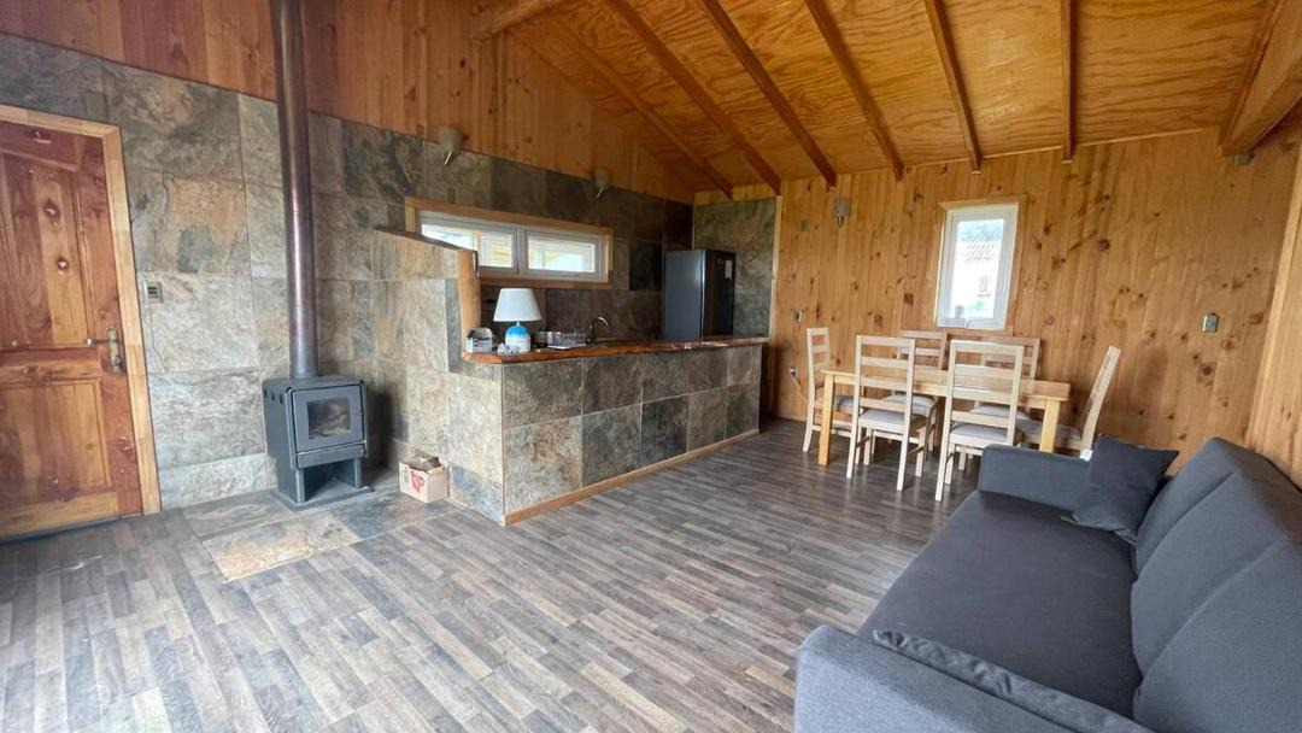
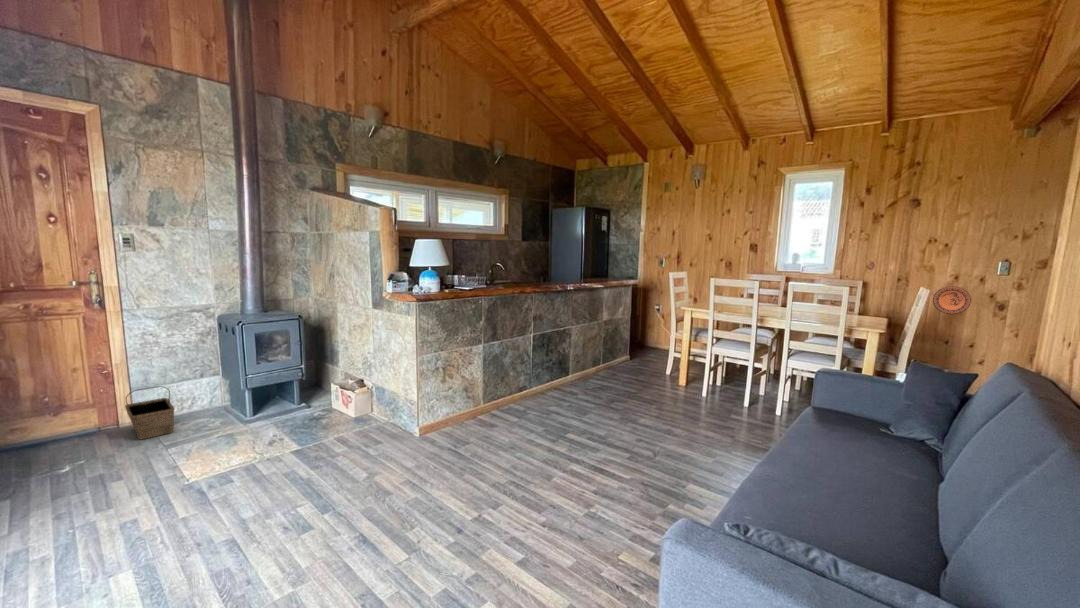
+ decorative plate [932,285,972,315]
+ basket [124,385,176,441]
